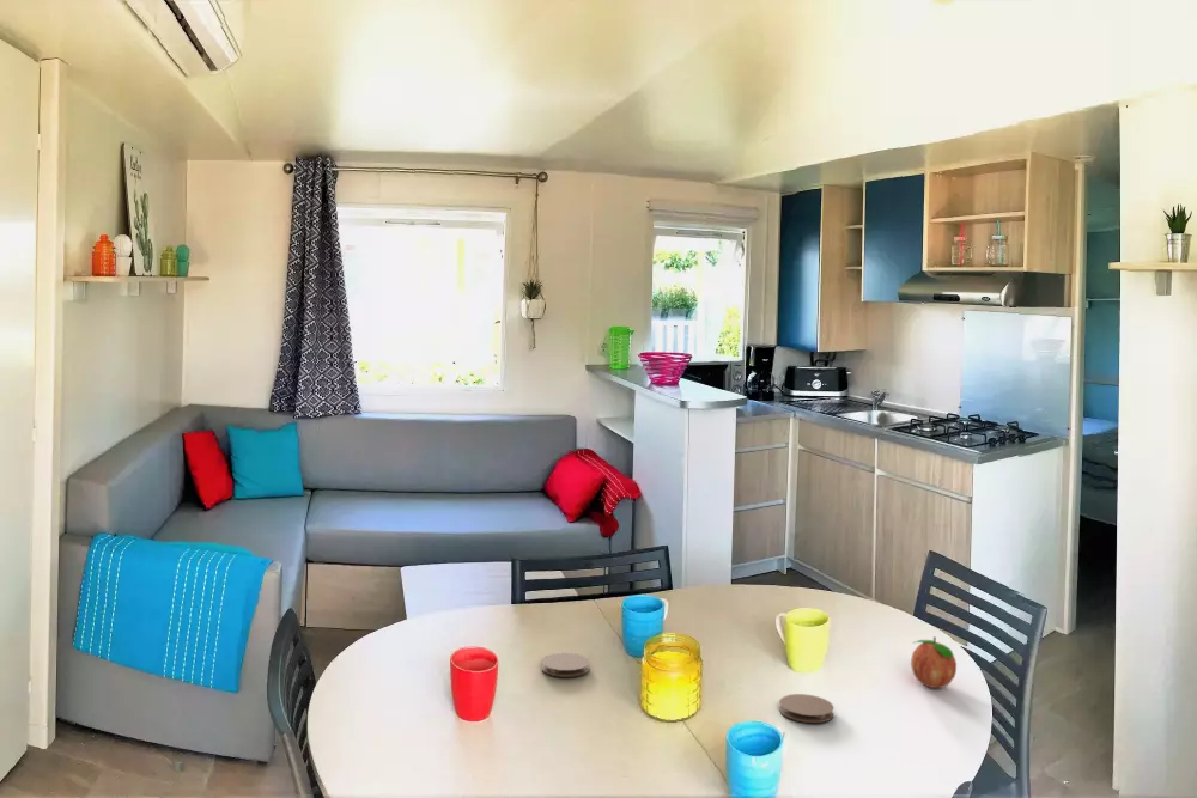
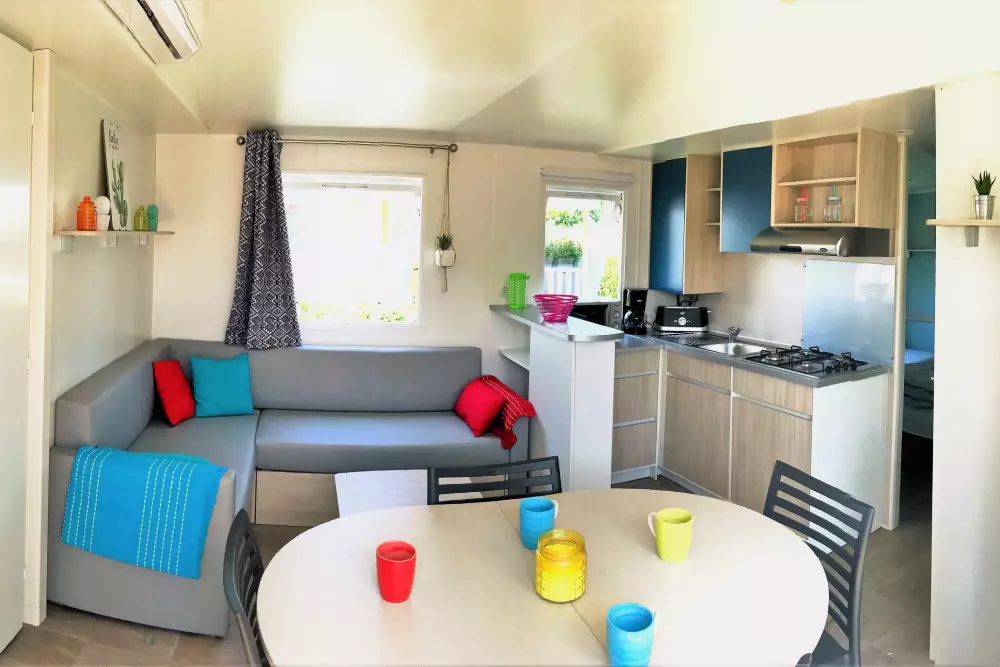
- fruit [910,635,958,689]
- coaster [540,652,591,678]
- coaster [778,693,836,724]
